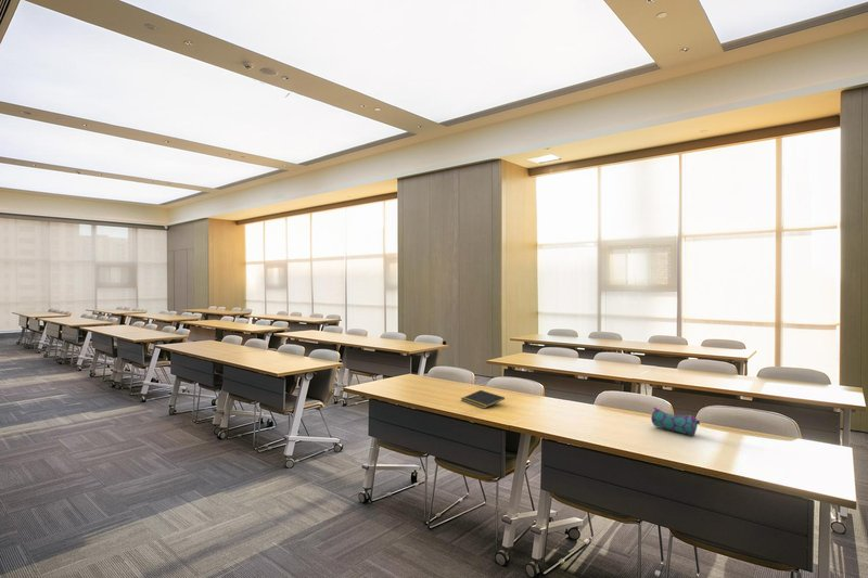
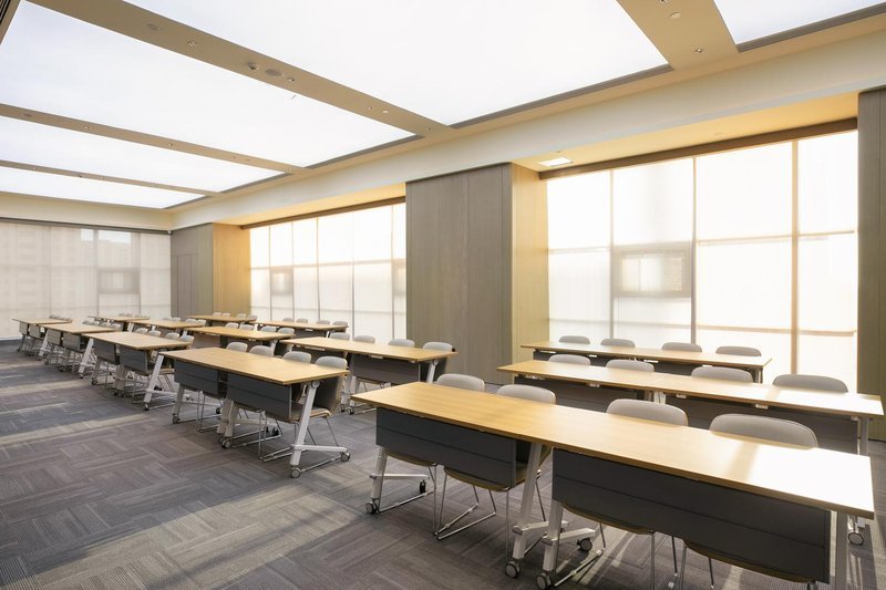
- notepad [460,389,506,410]
- pencil case [650,407,701,437]
